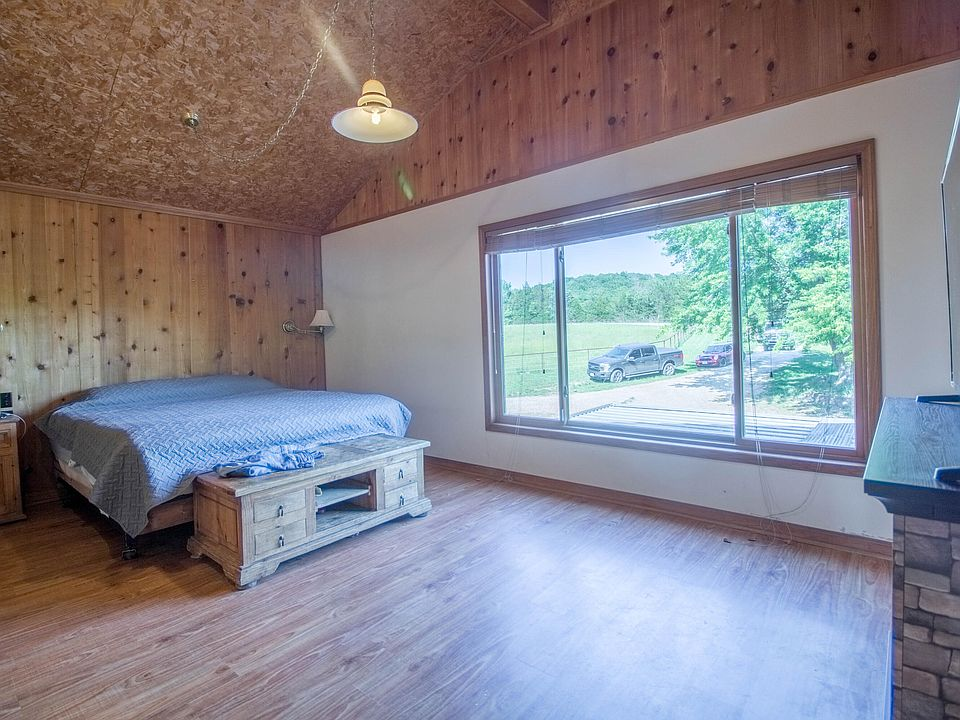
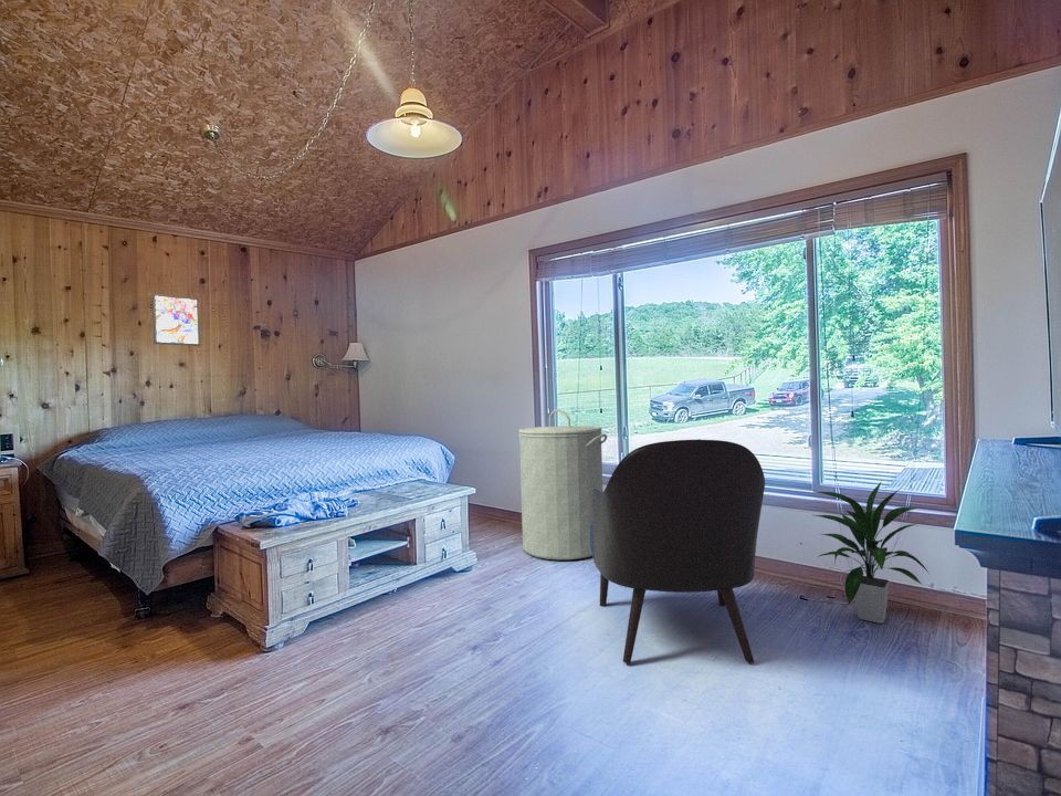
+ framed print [151,292,201,347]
+ laundry hamper [517,408,608,561]
+ armchair [590,439,766,664]
+ indoor plant [812,481,929,625]
